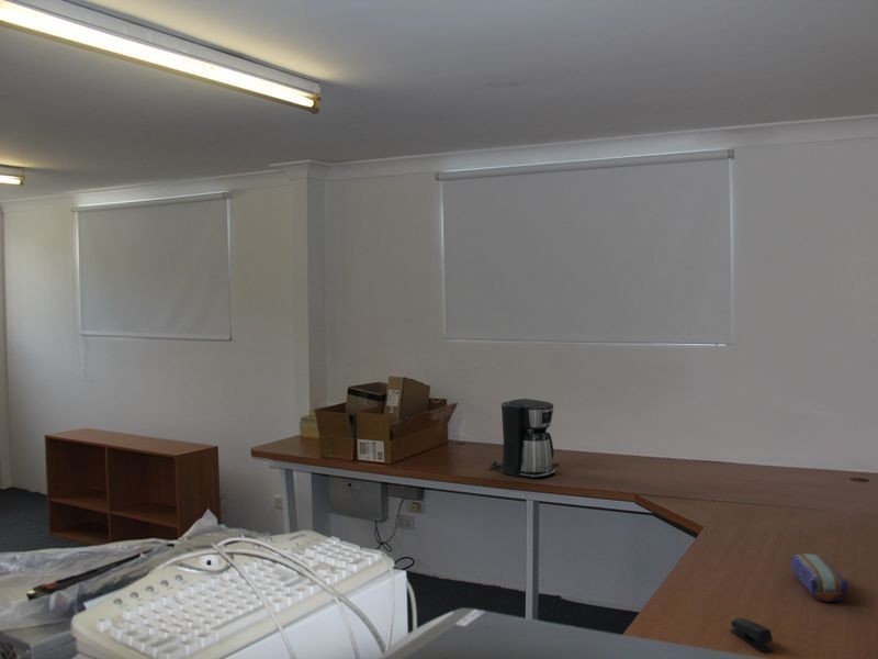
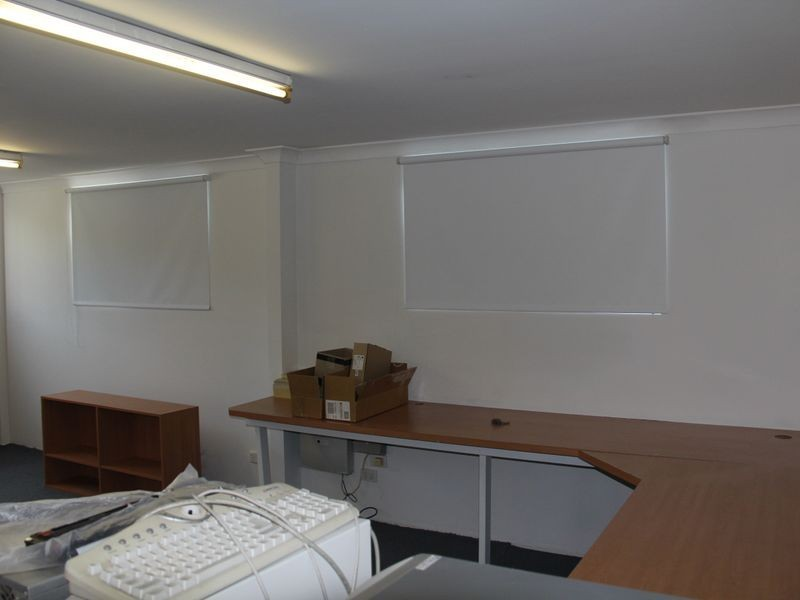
- pencil case [789,552,849,603]
- stapler [729,617,775,654]
- coffee maker [488,398,558,479]
